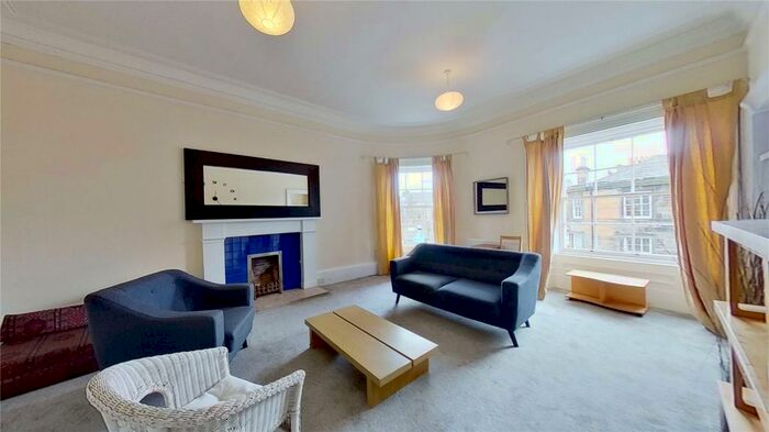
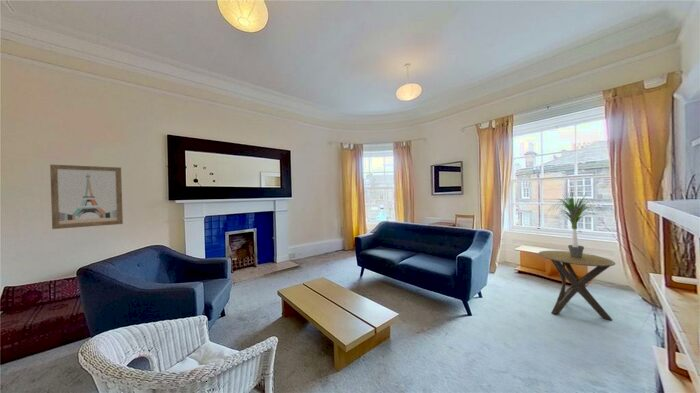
+ side table [537,250,616,322]
+ wall art [49,164,124,230]
+ potted plant [544,188,608,258]
